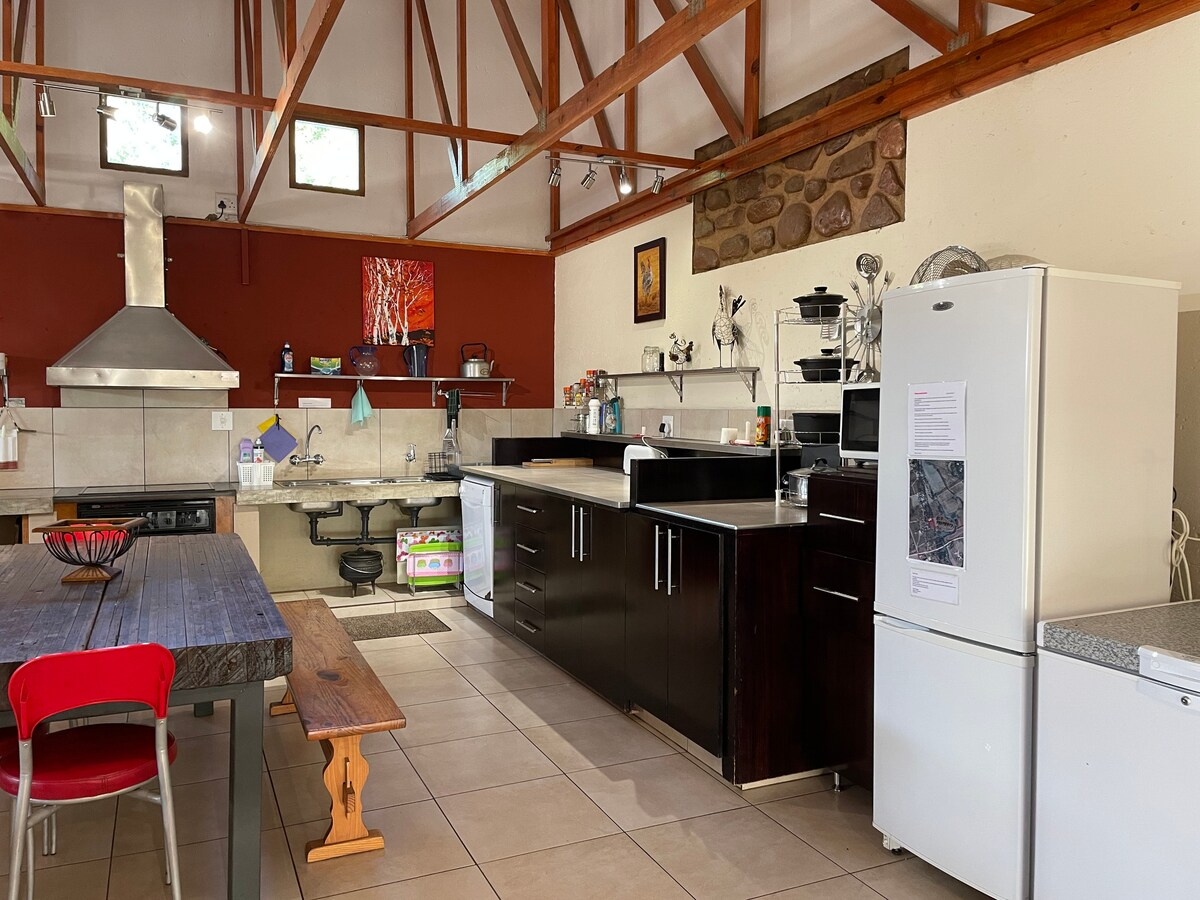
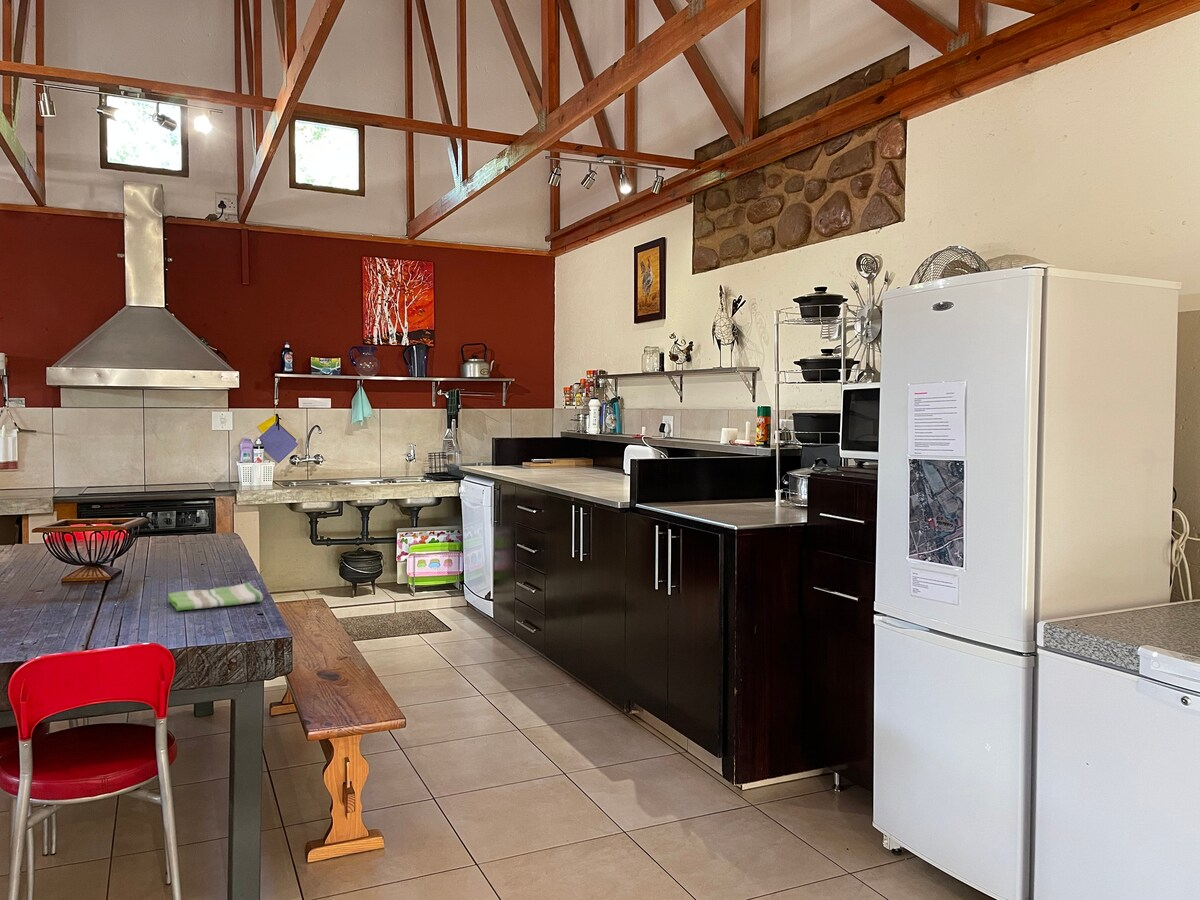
+ dish towel [167,581,264,612]
